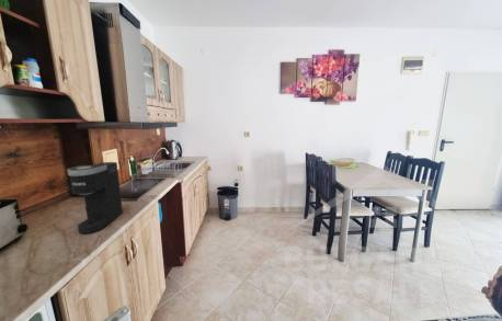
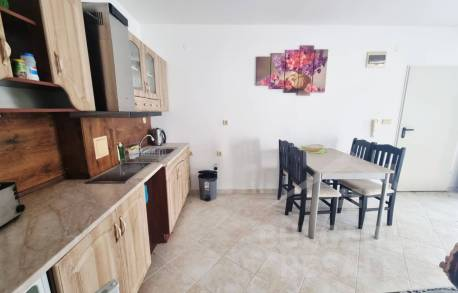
- coffee maker [67,161,124,234]
